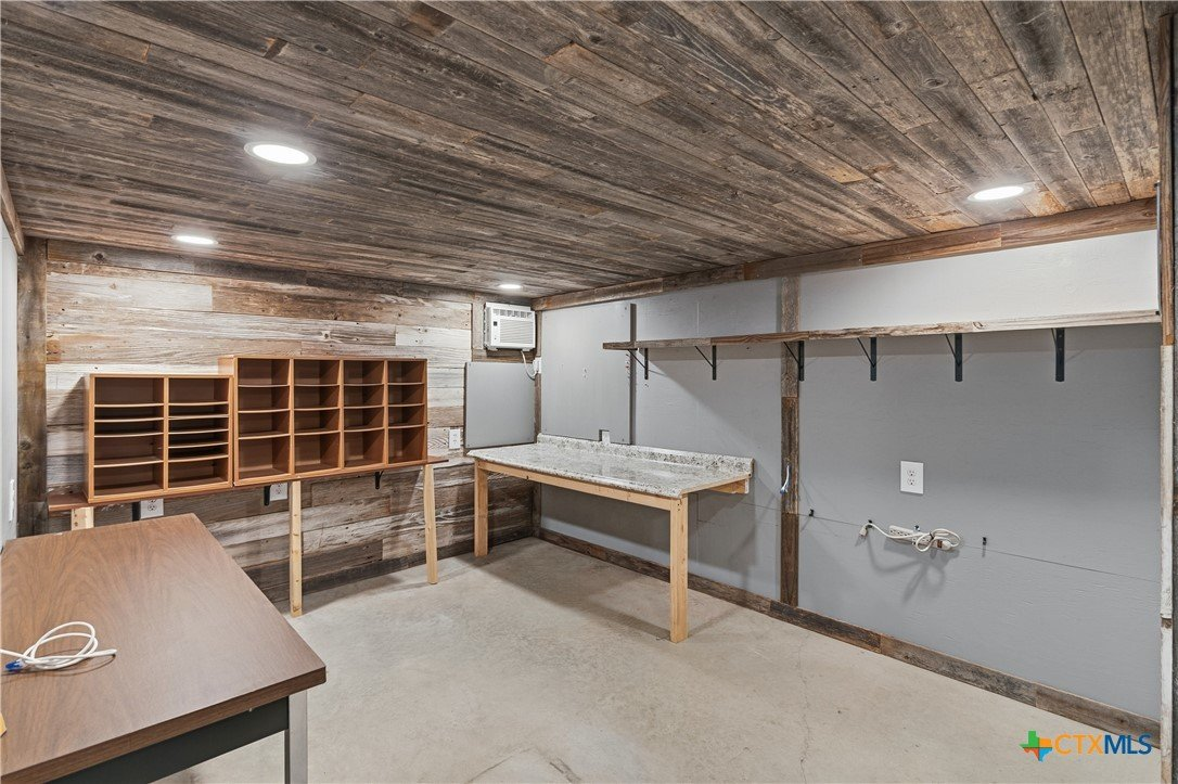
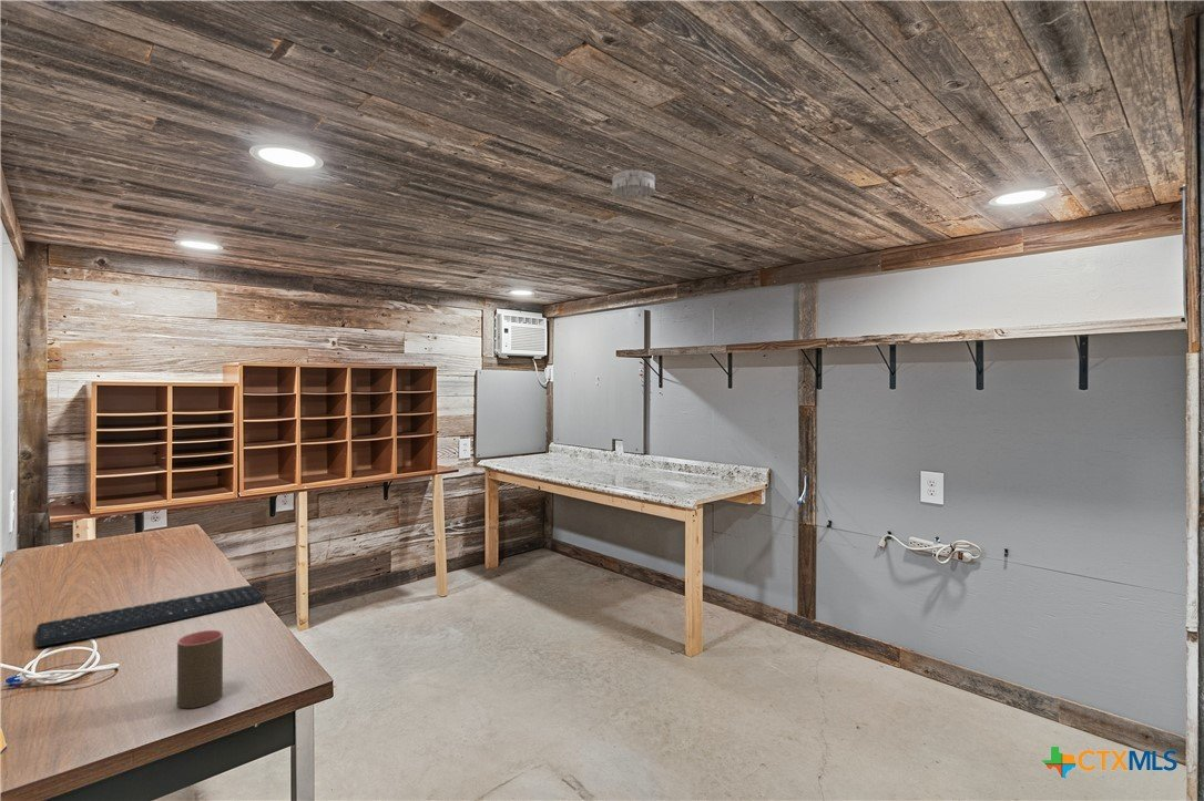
+ cup [176,629,224,709]
+ keyboard [34,584,266,648]
+ smoke detector [611,168,656,201]
